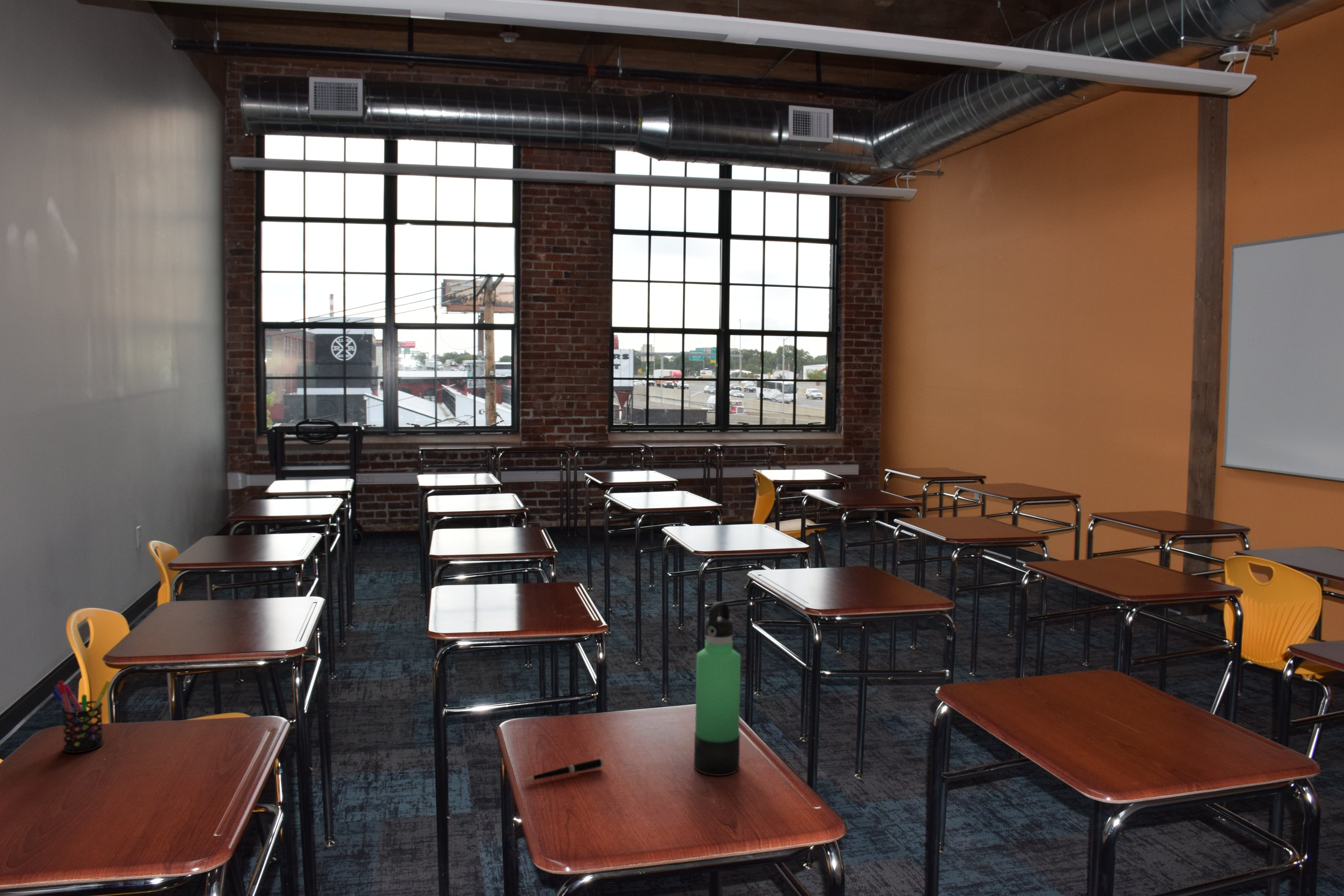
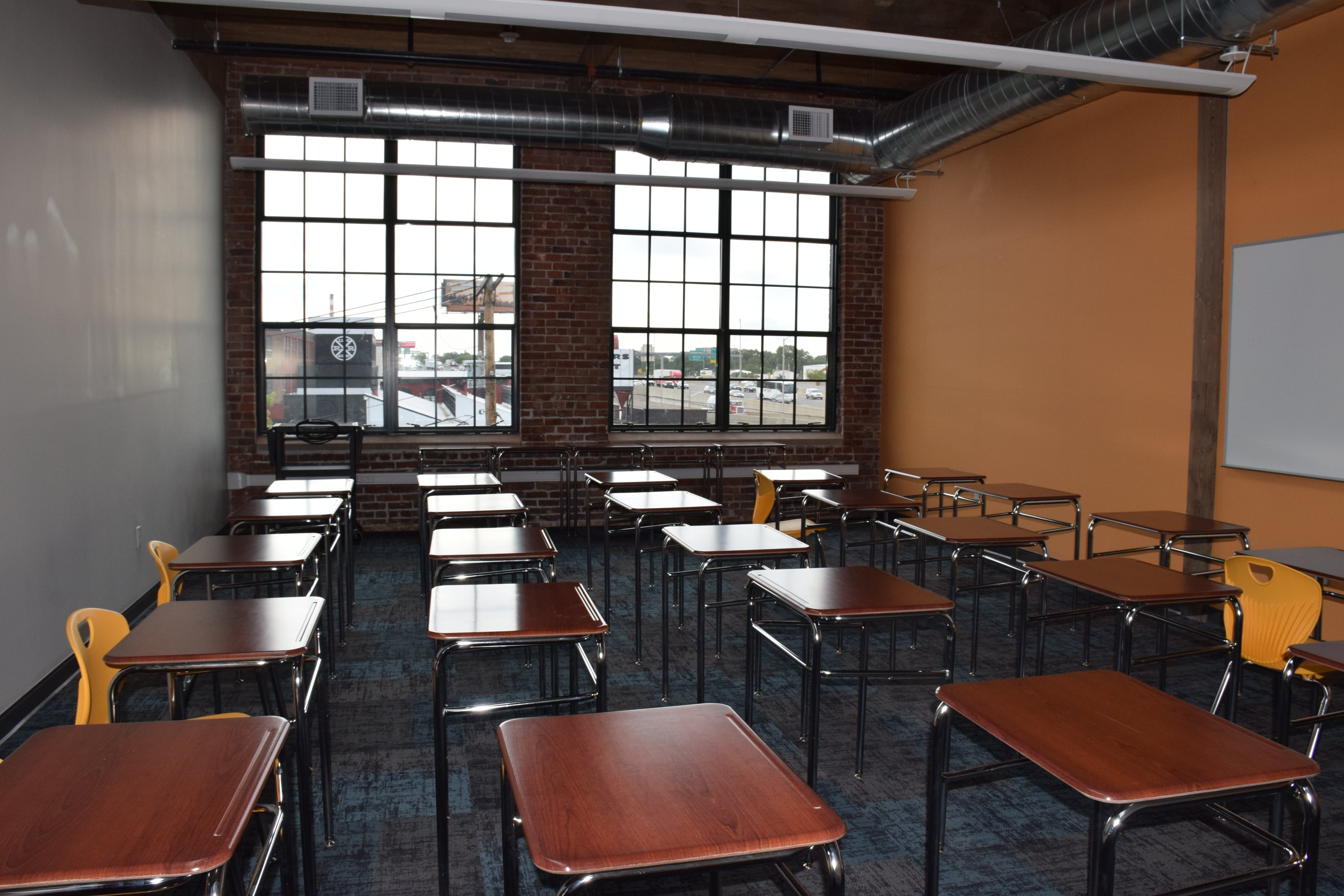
- thermos bottle [694,601,741,776]
- pen [522,758,604,781]
- pen holder [51,680,111,754]
